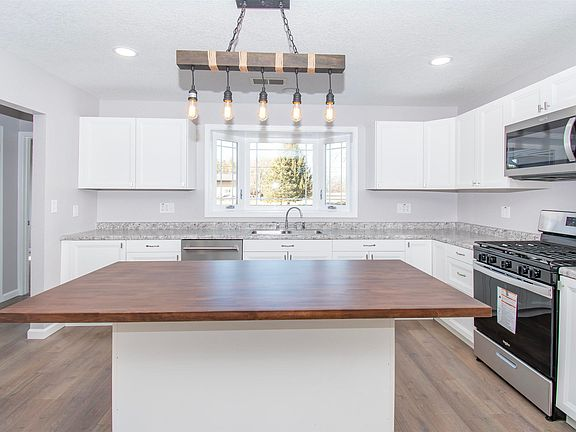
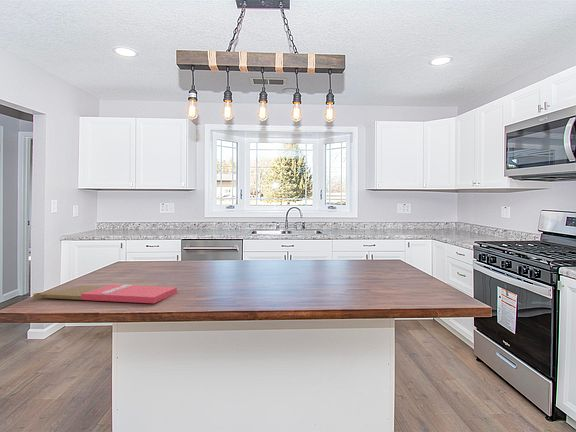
+ cutting board [32,284,178,304]
